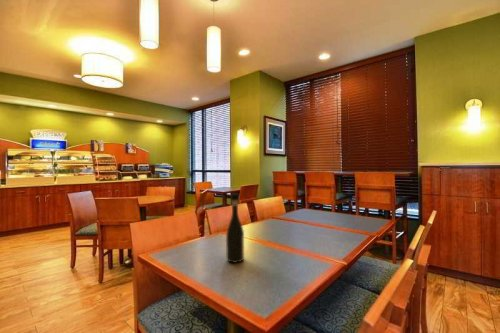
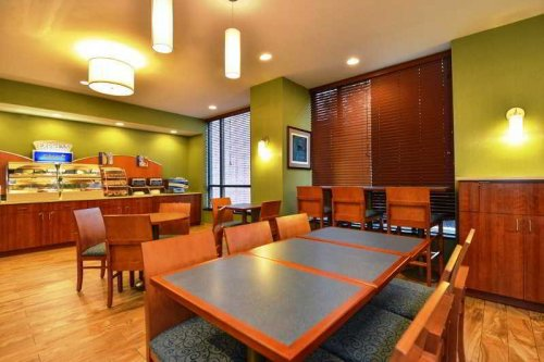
- wine bottle [225,193,245,264]
